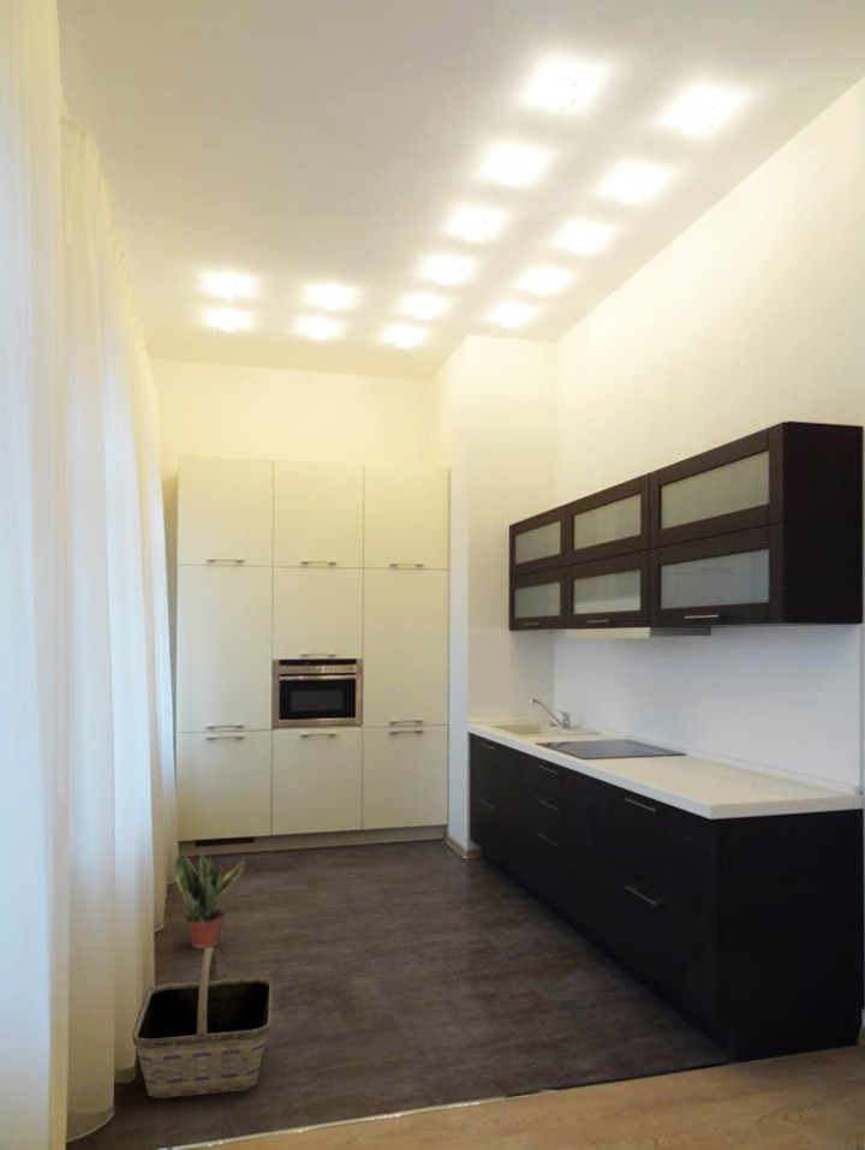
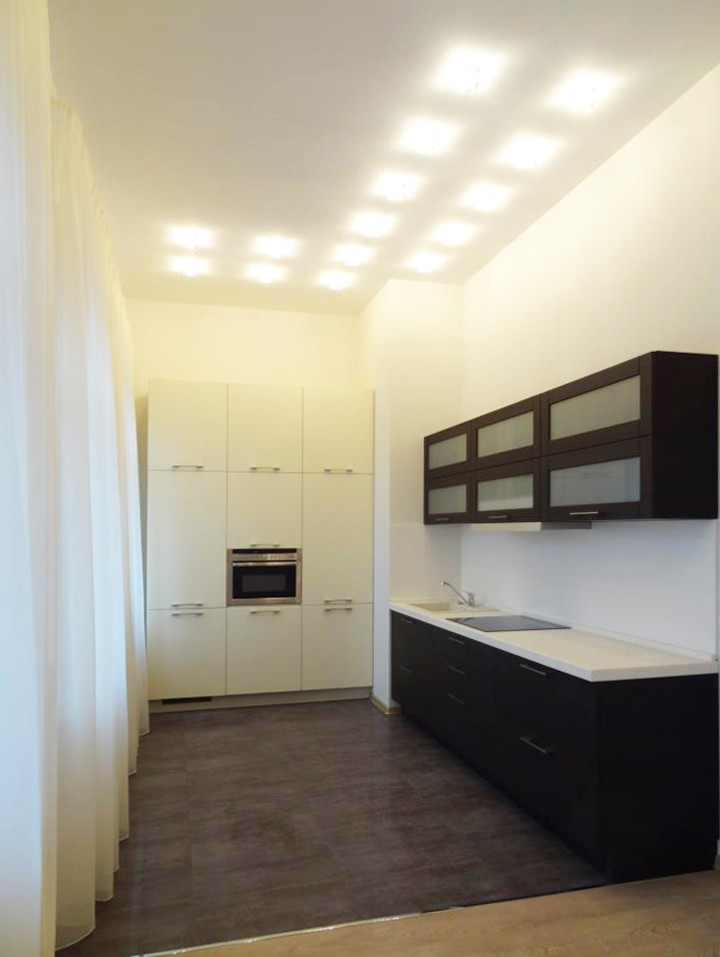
- potted plant [174,846,247,949]
- basket [131,947,275,1100]
